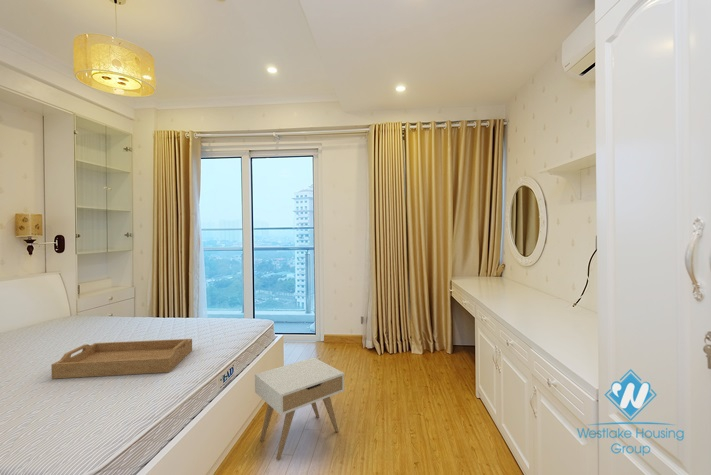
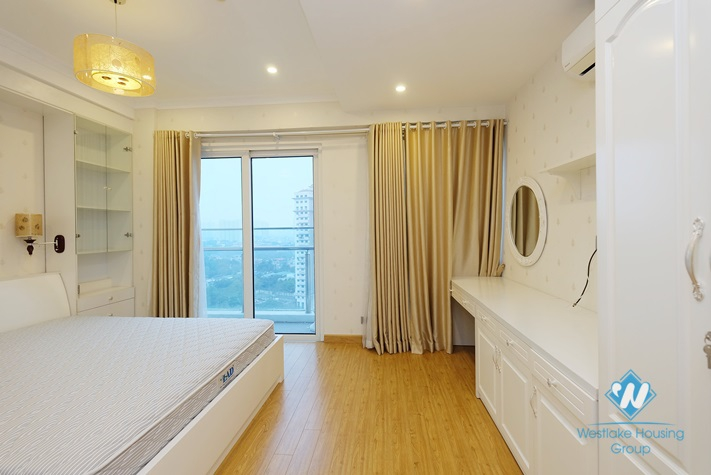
- serving tray [50,338,193,380]
- nightstand [254,357,345,461]
